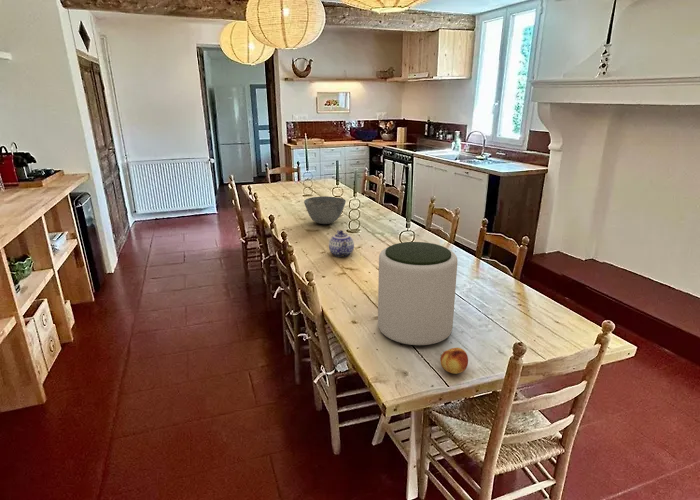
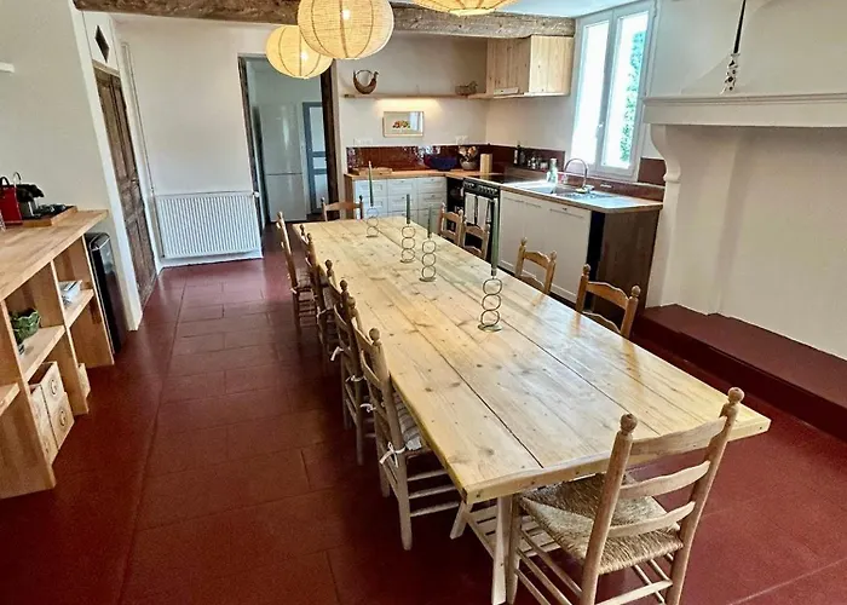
- plant pot [377,241,458,346]
- bowl [303,195,347,225]
- fruit [439,347,469,375]
- teapot [328,229,355,258]
